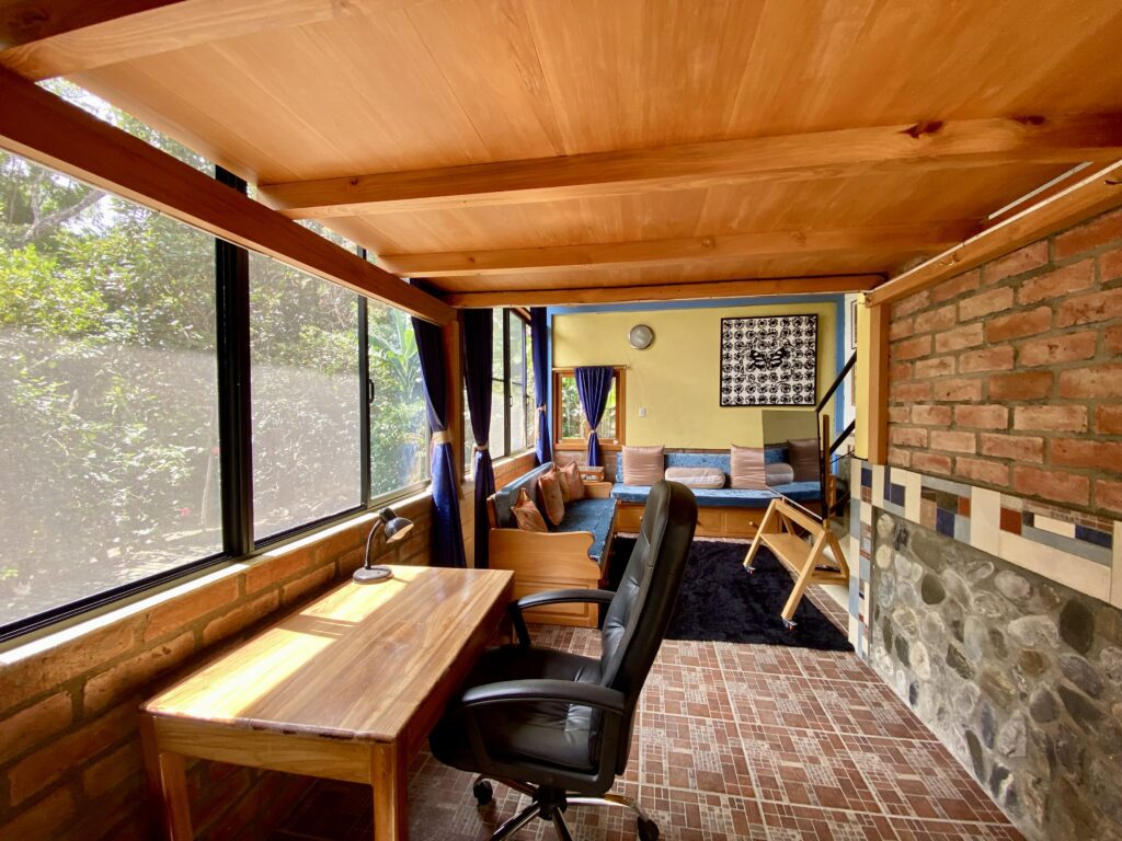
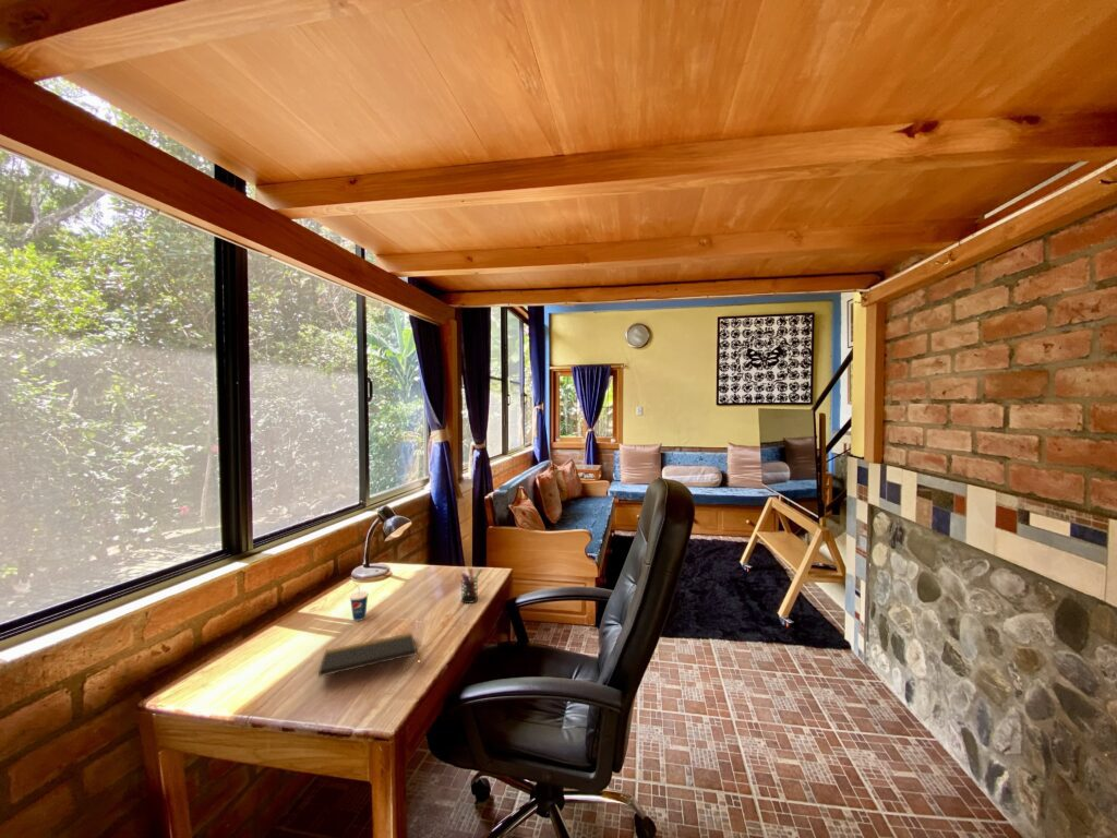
+ notepad [317,632,421,678]
+ pen holder [460,564,483,604]
+ cup [348,580,370,622]
